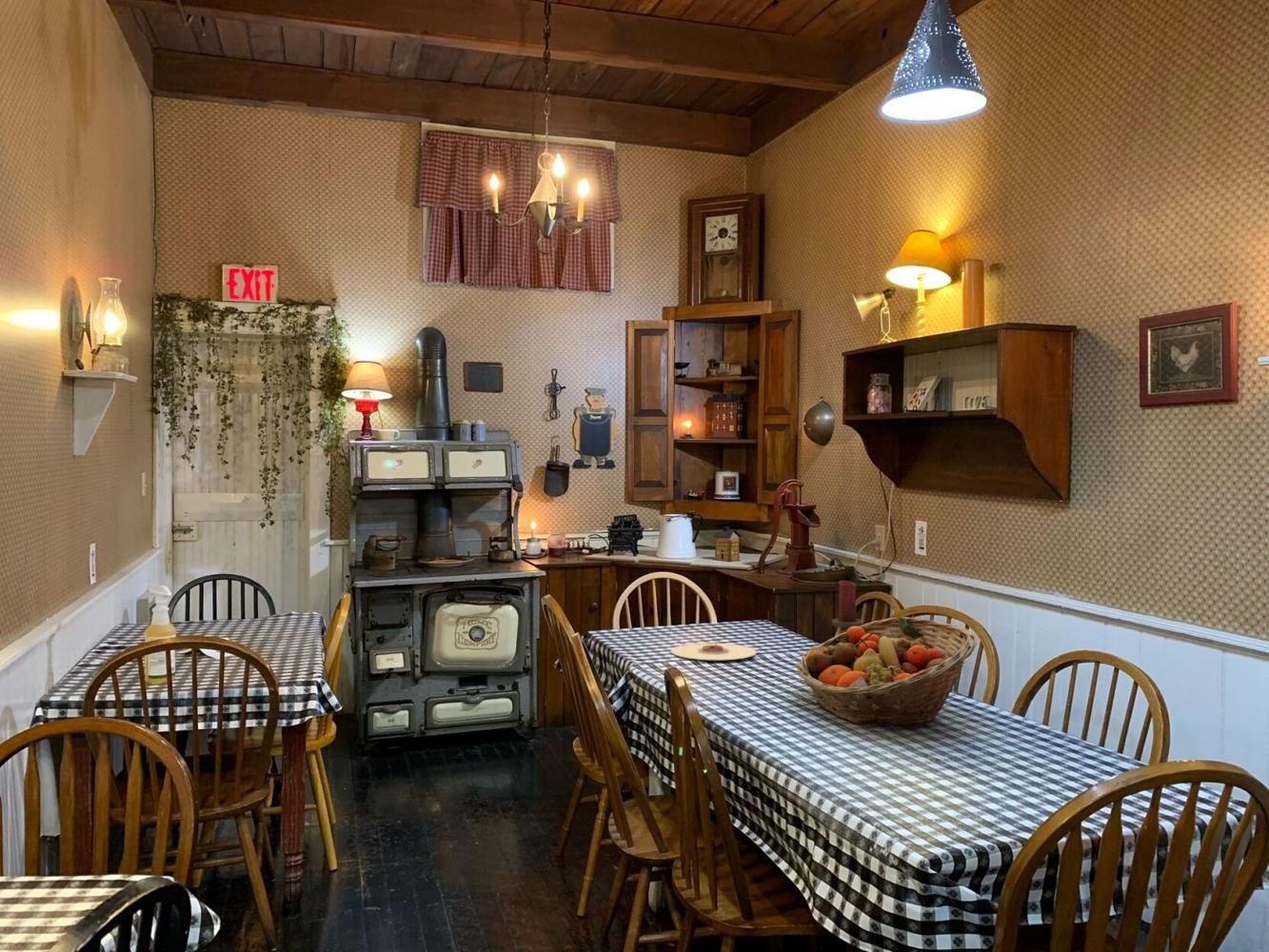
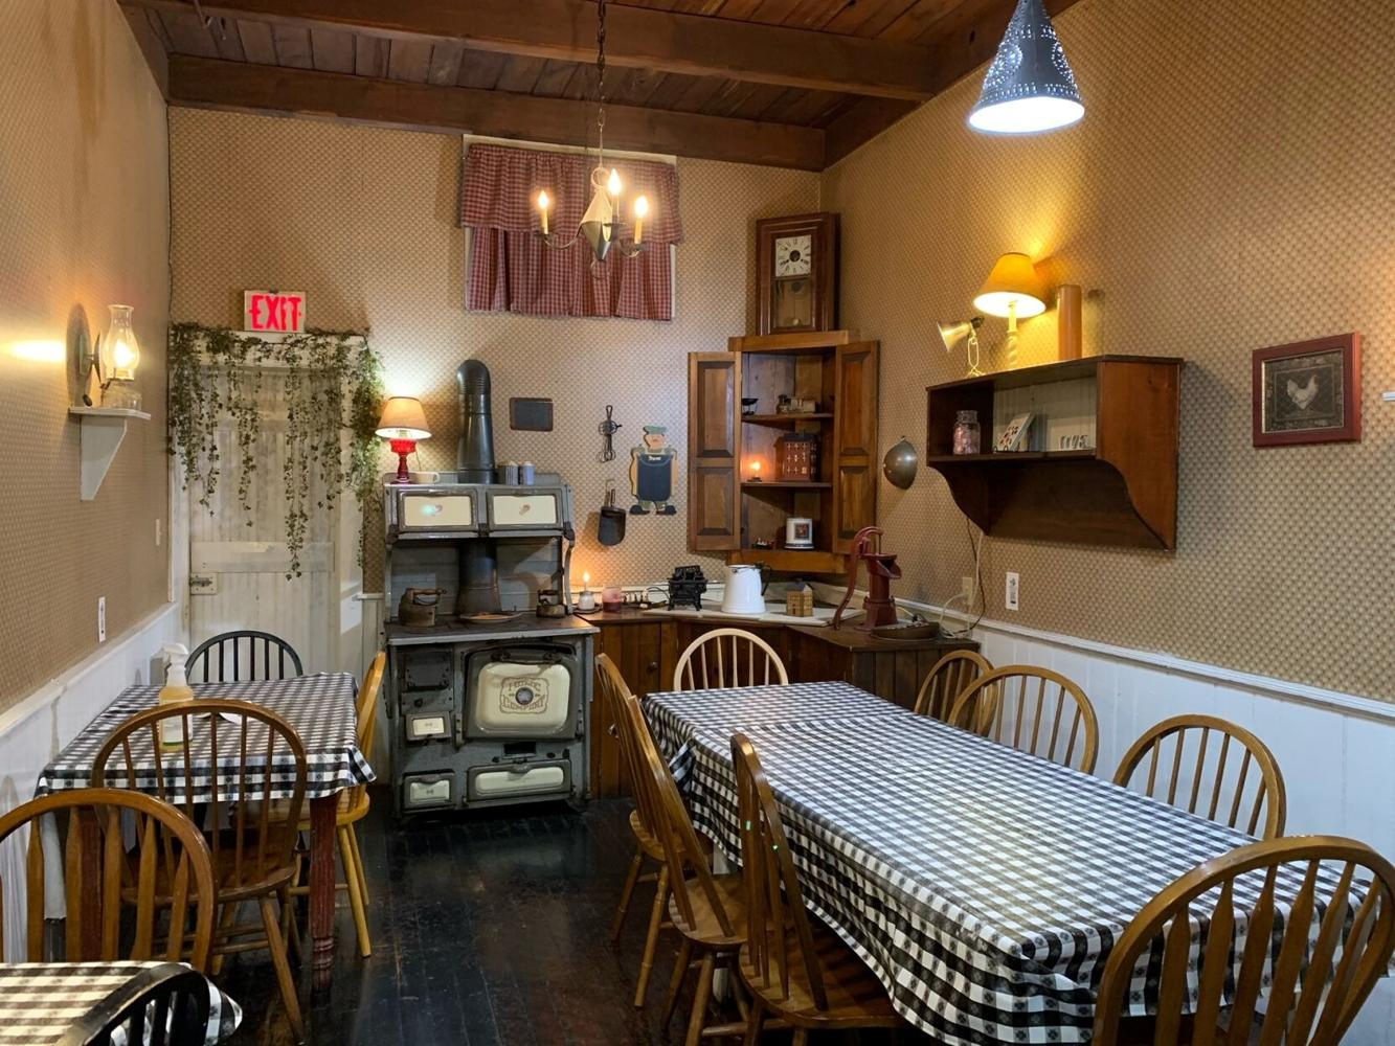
- fruit basket [796,616,978,728]
- plate [670,640,758,661]
- candle holder [807,580,863,652]
